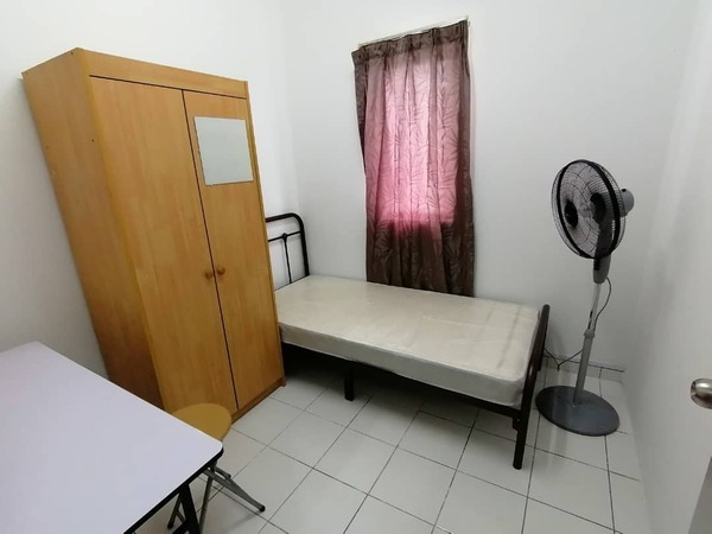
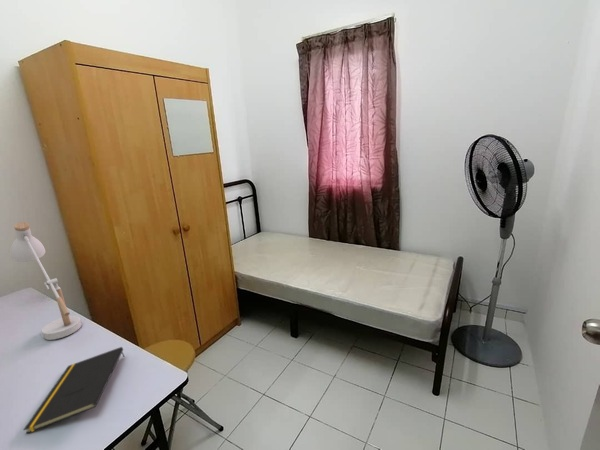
+ notepad [22,346,126,435]
+ desk lamp [9,221,82,341]
